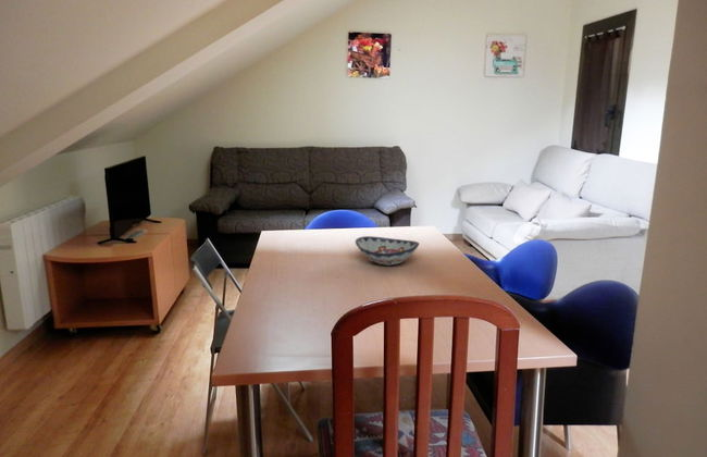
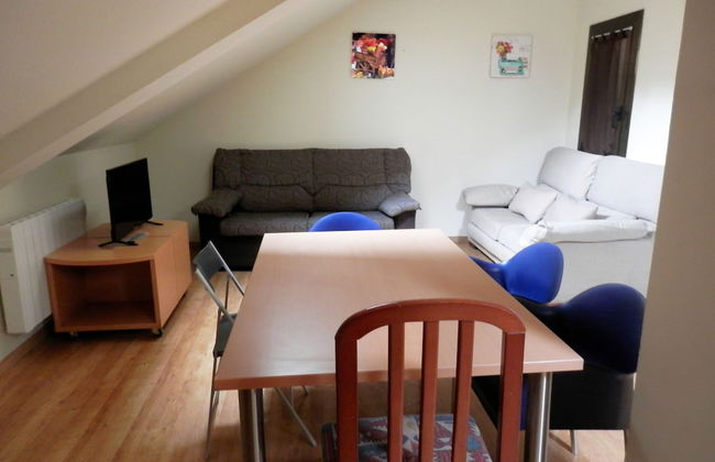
- decorative bowl [355,235,421,267]
